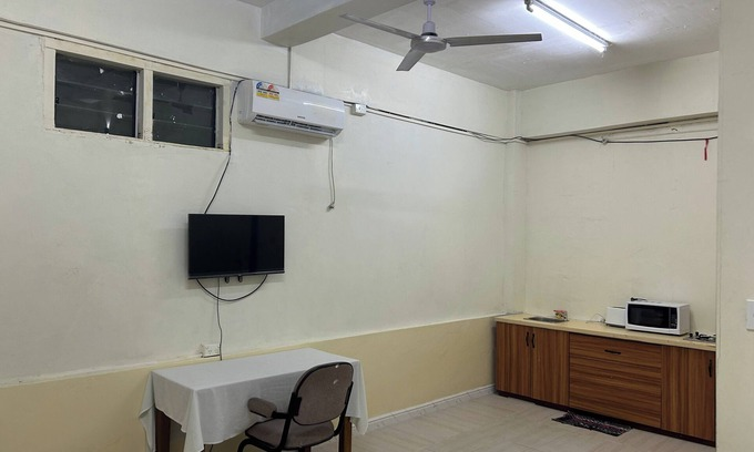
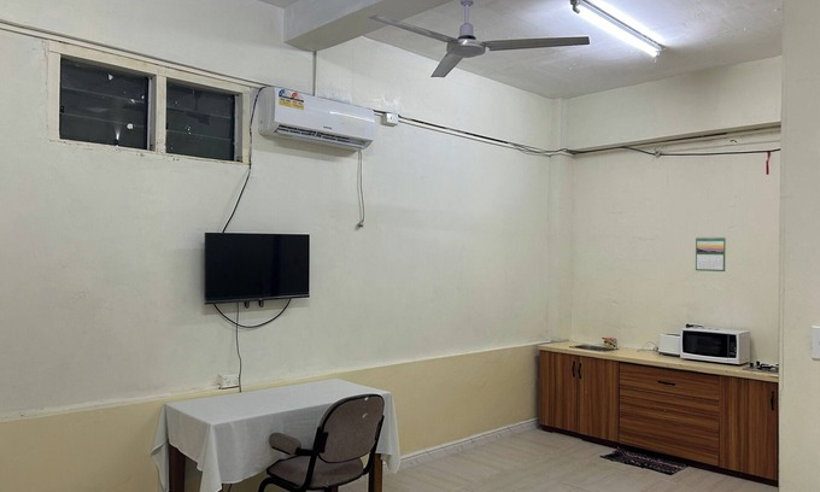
+ calendar [695,235,727,273]
